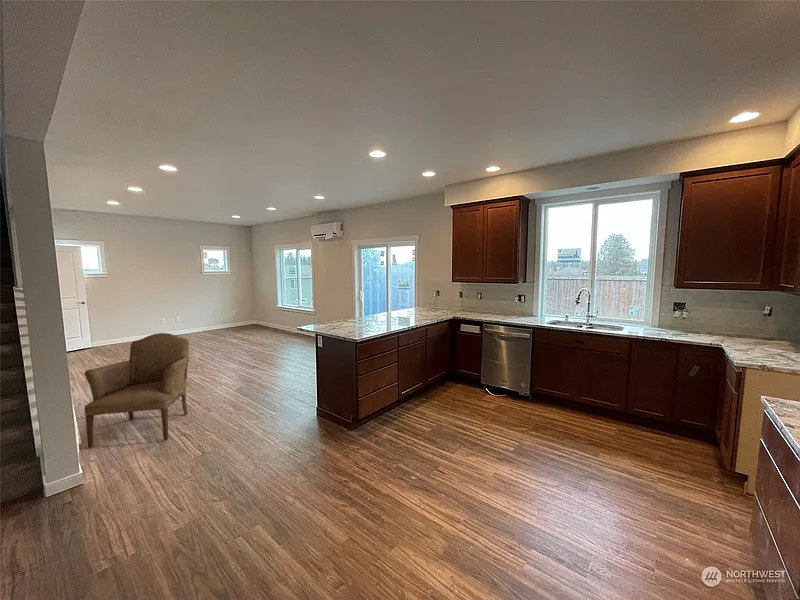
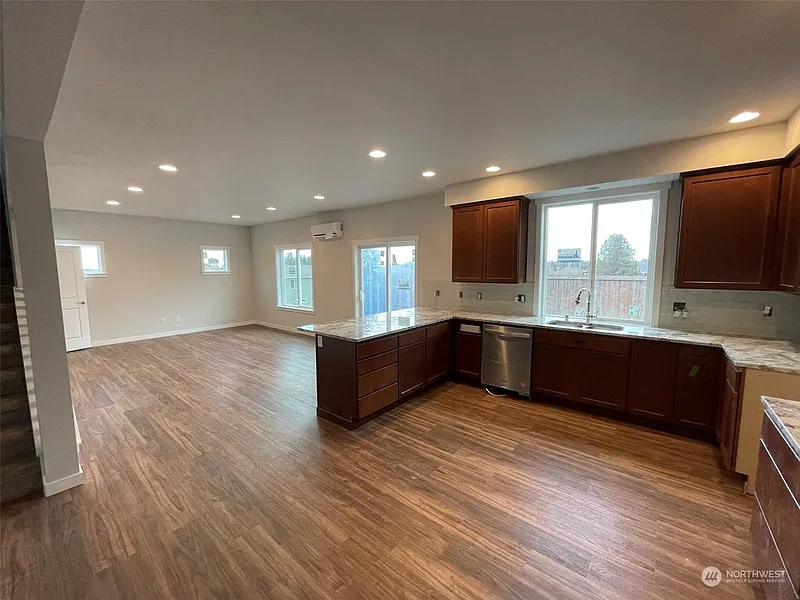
- armchair [83,332,191,449]
